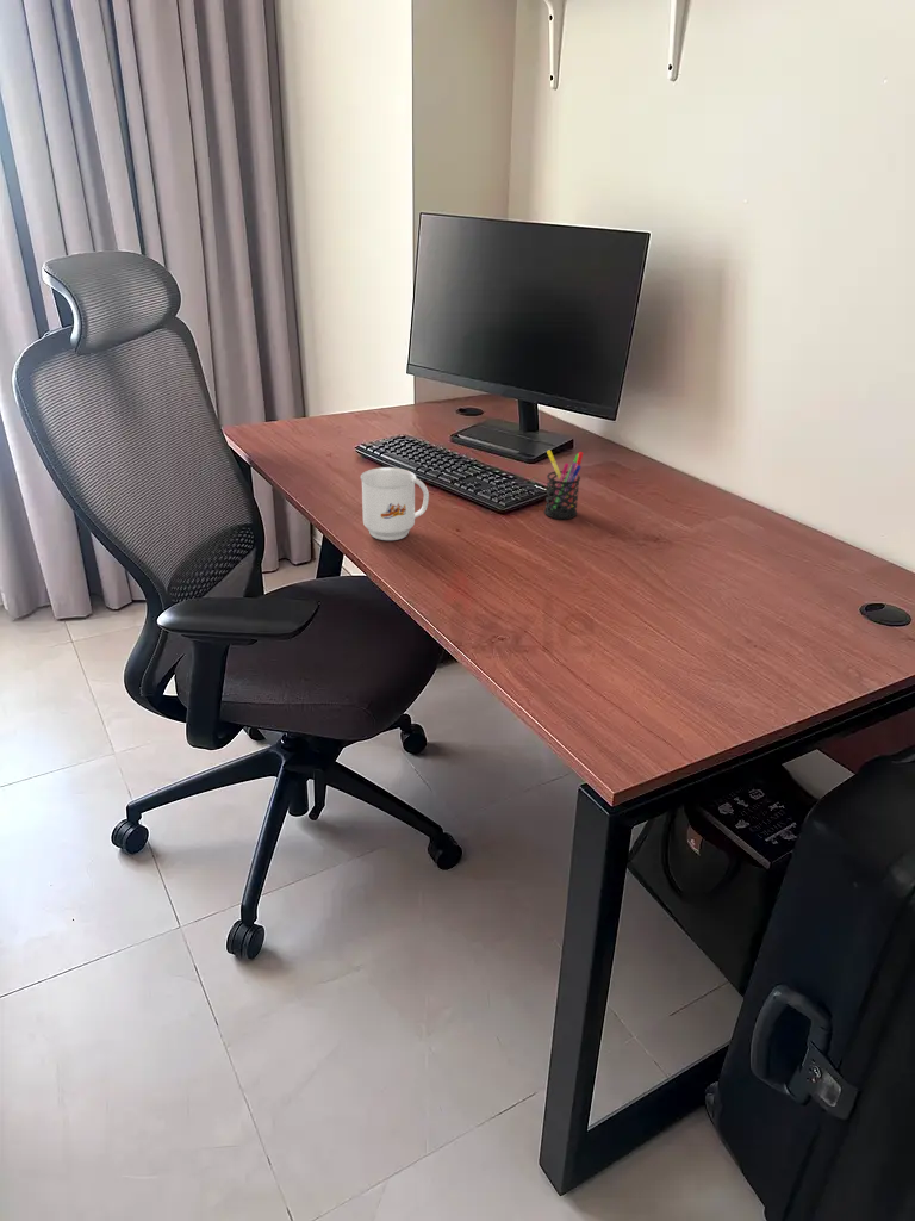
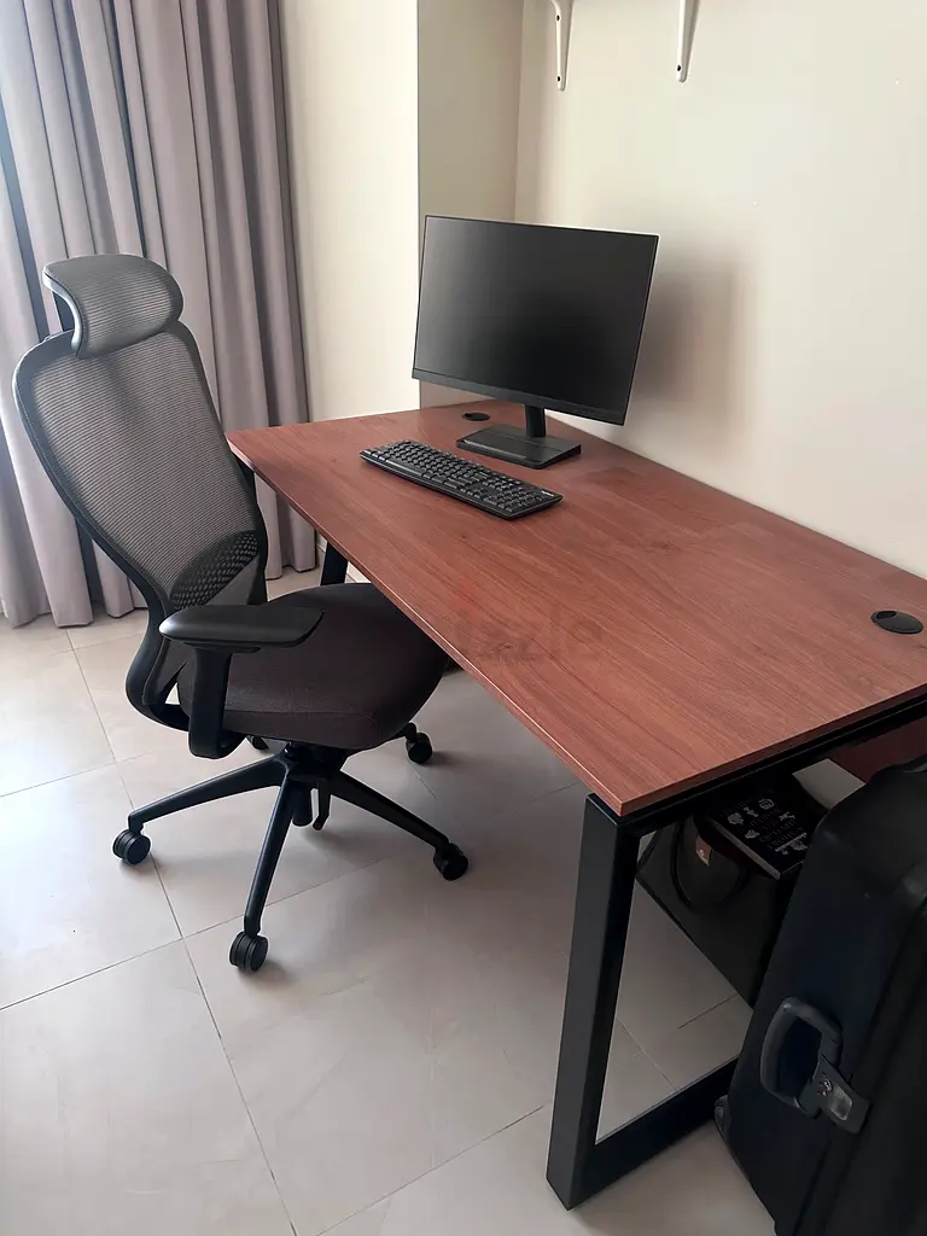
- pen holder [543,448,584,520]
- mug [360,466,430,541]
